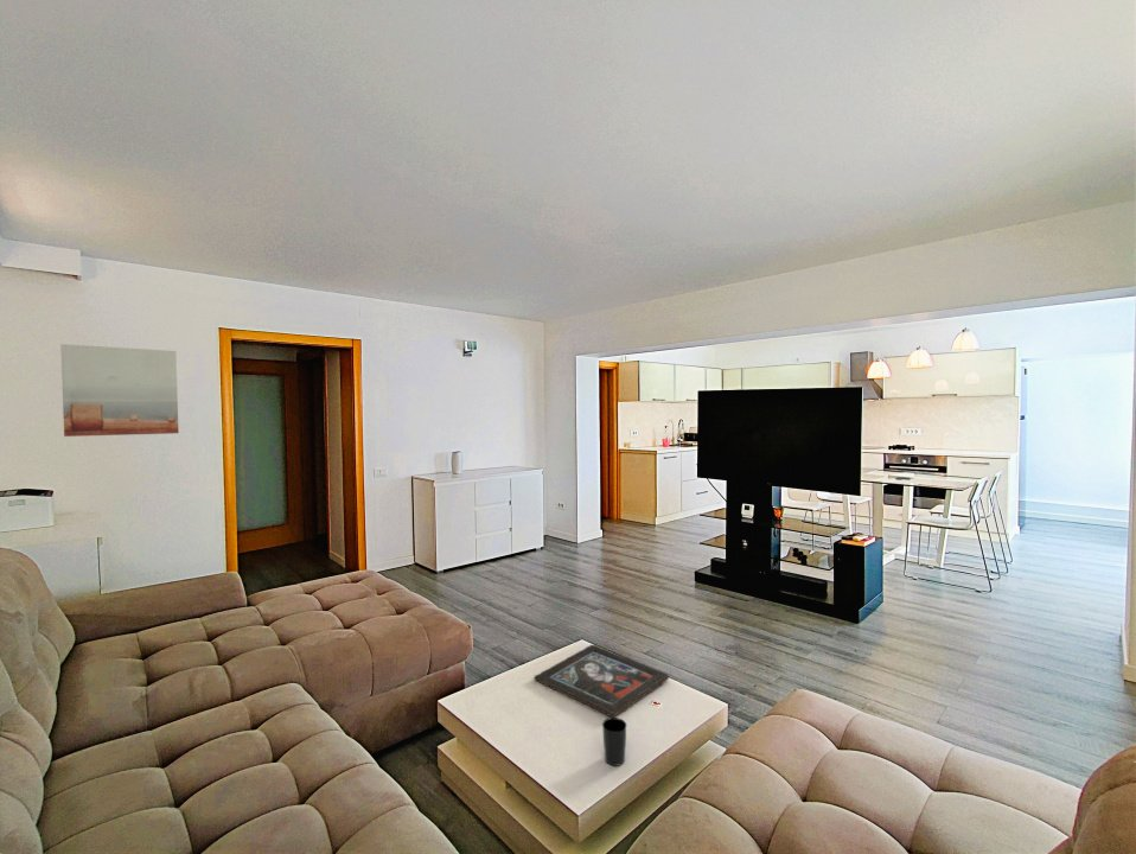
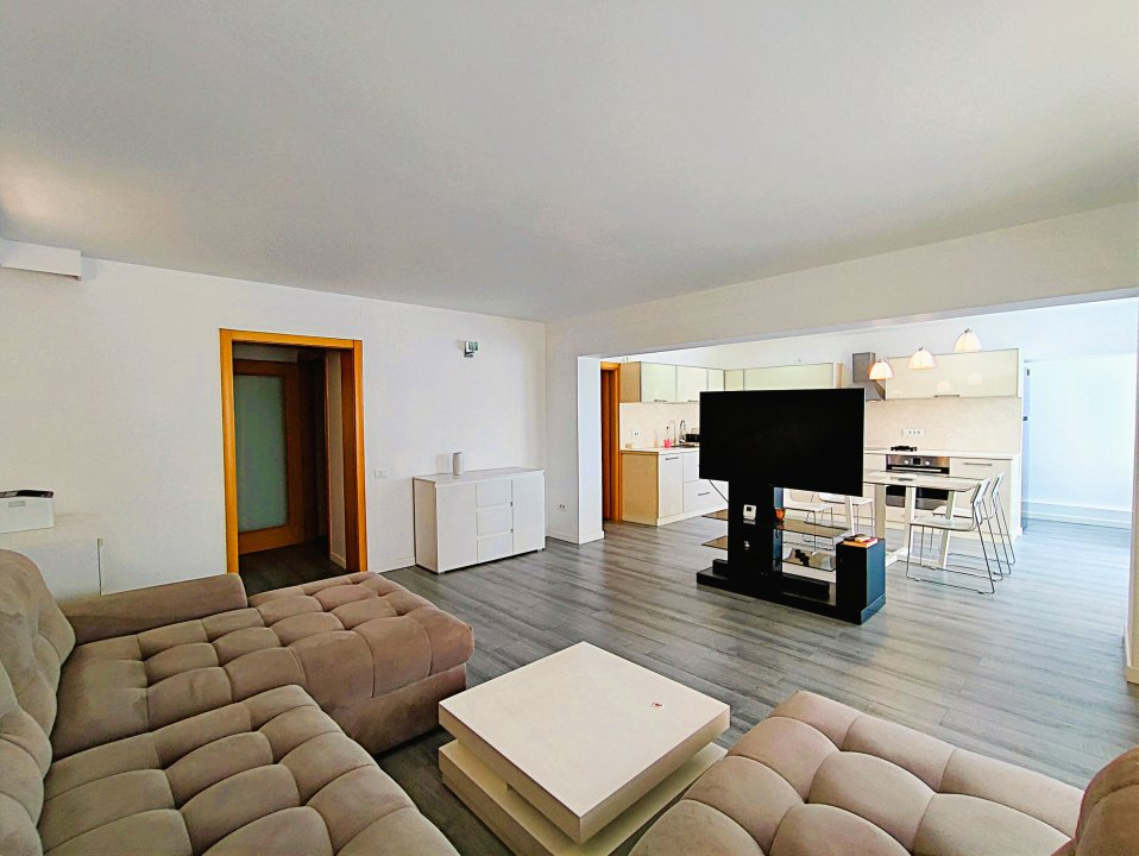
- cup [601,716,627,767]
- religious icon [532,644,670,718]
- wall art [59,343,180,438]
